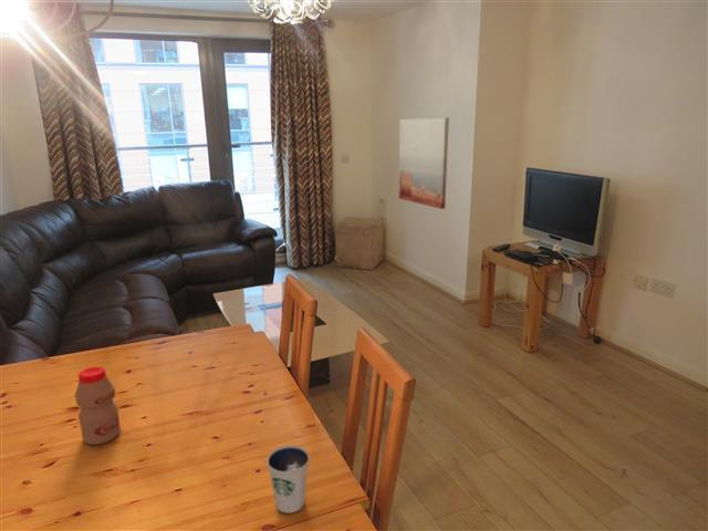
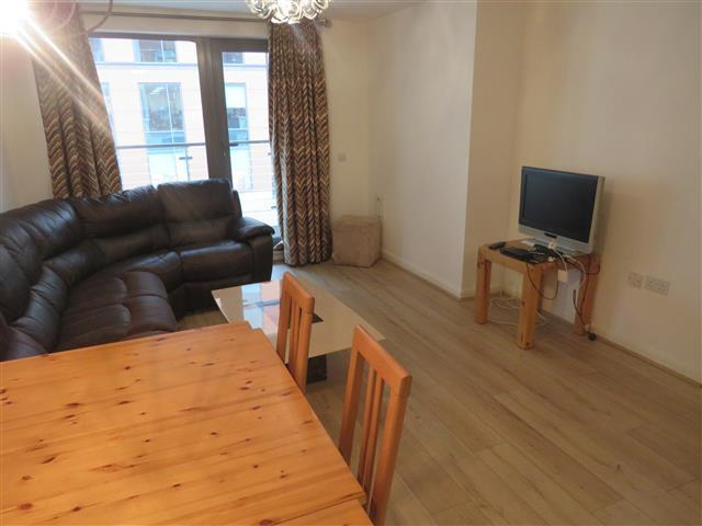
- dixie cup [266,445,311,514]
- wall art [397,116,450,210]
- bottle [74,365,122,446]
